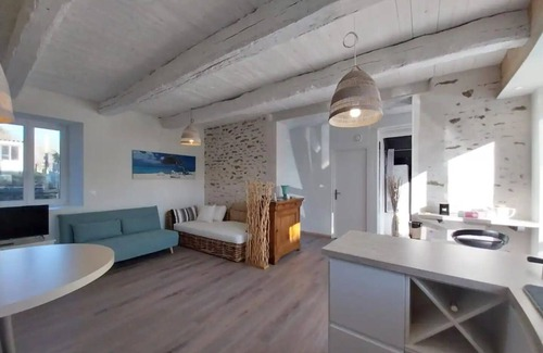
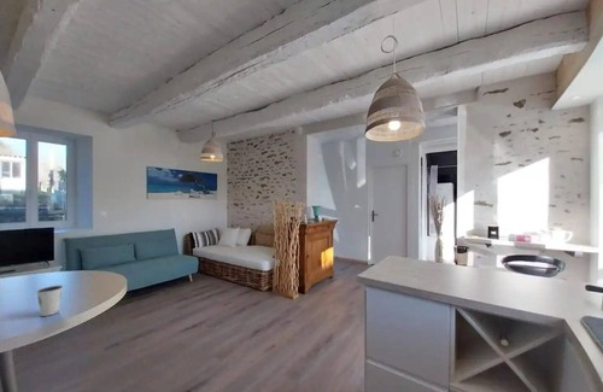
+ dixie cup [35,285,64,317]
